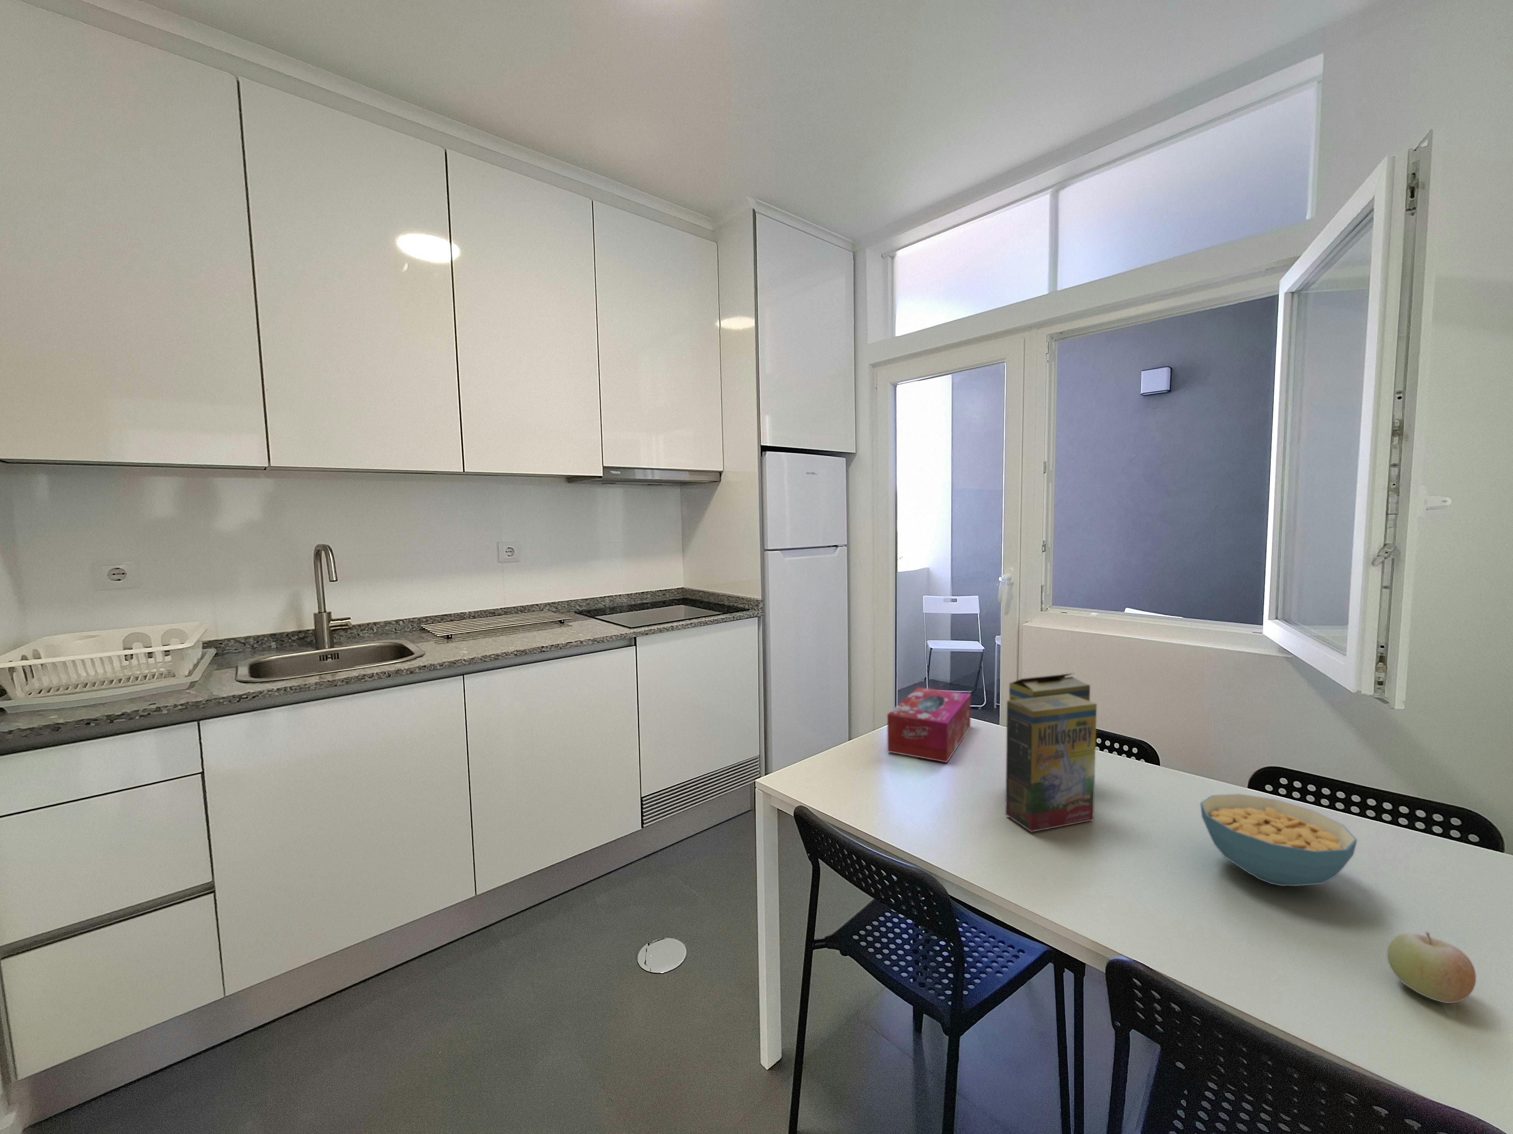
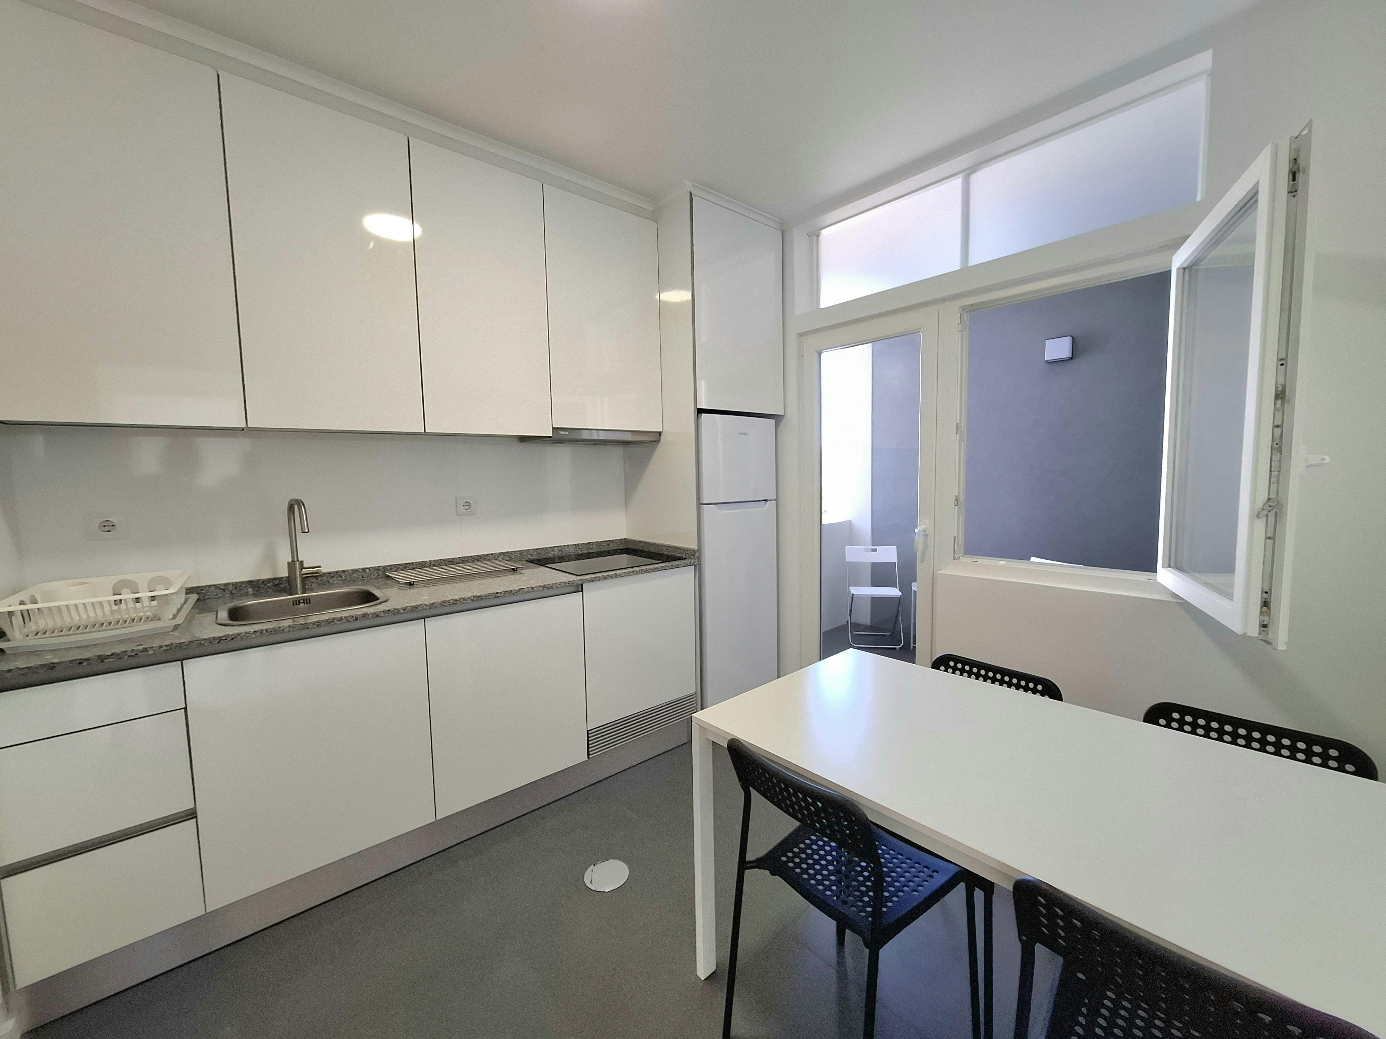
- cereal box [1005,673,1097,833]
- cereal bowl [1200,793,1358,886]
- fruit [1387,932,1476,1004]
- tissue box [888,687,971,762]
